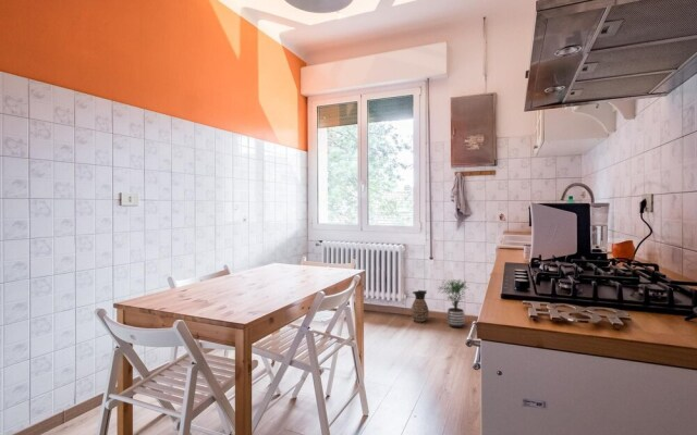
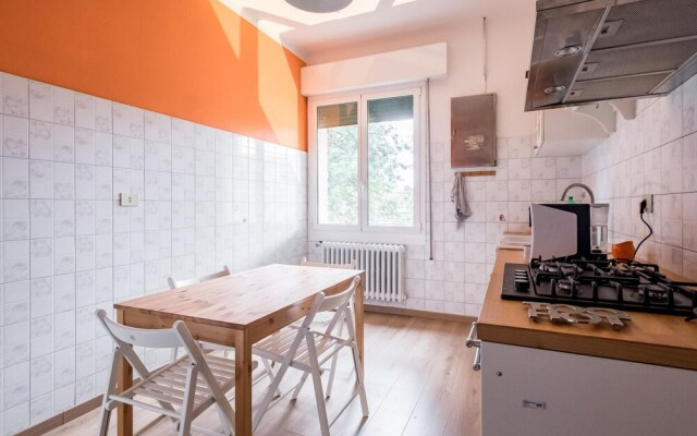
- ceramic jug [409,289,430,323]
- potted plant [437,277,473,328]
